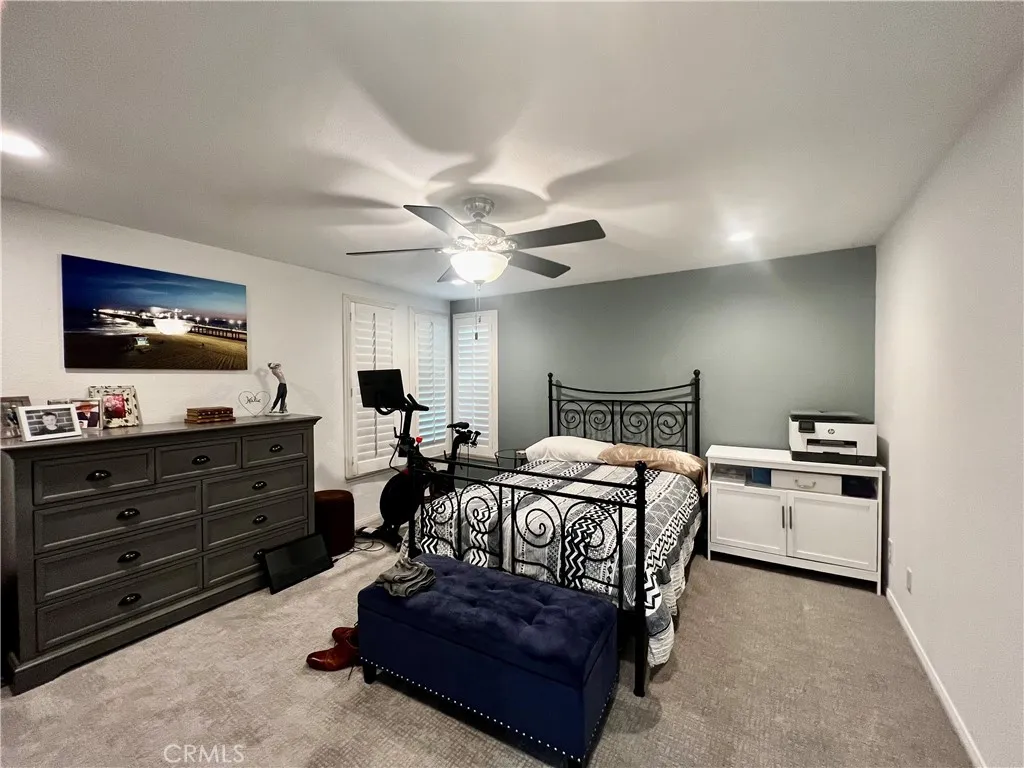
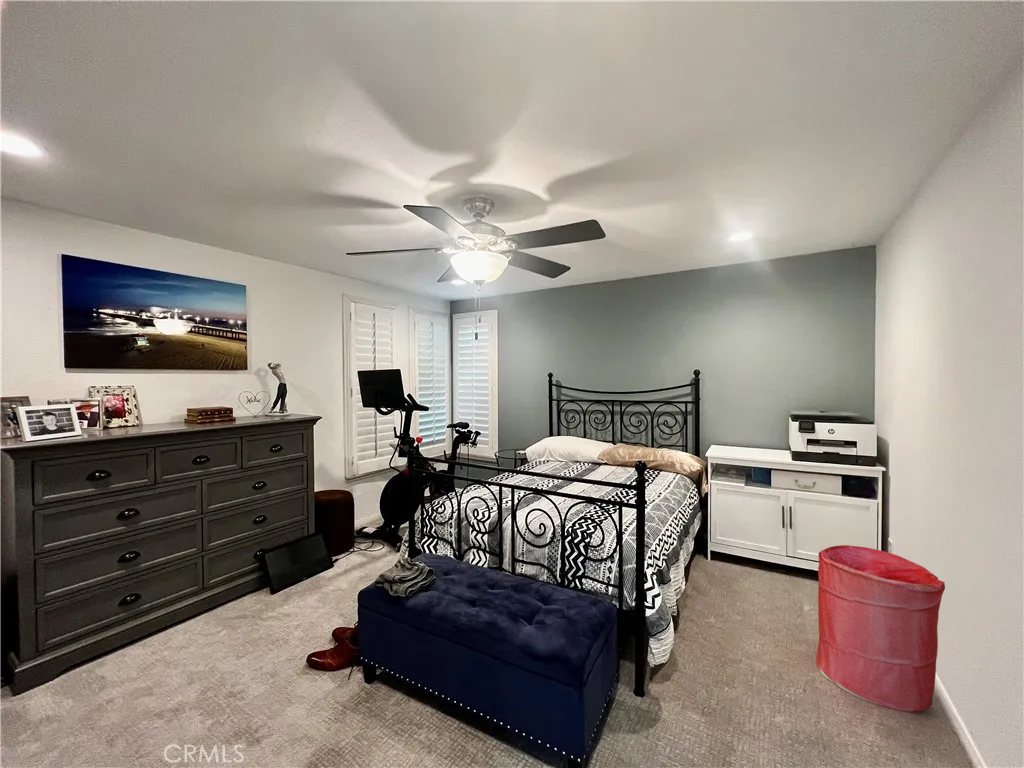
+ laundry hamper [815,544,946,713]
